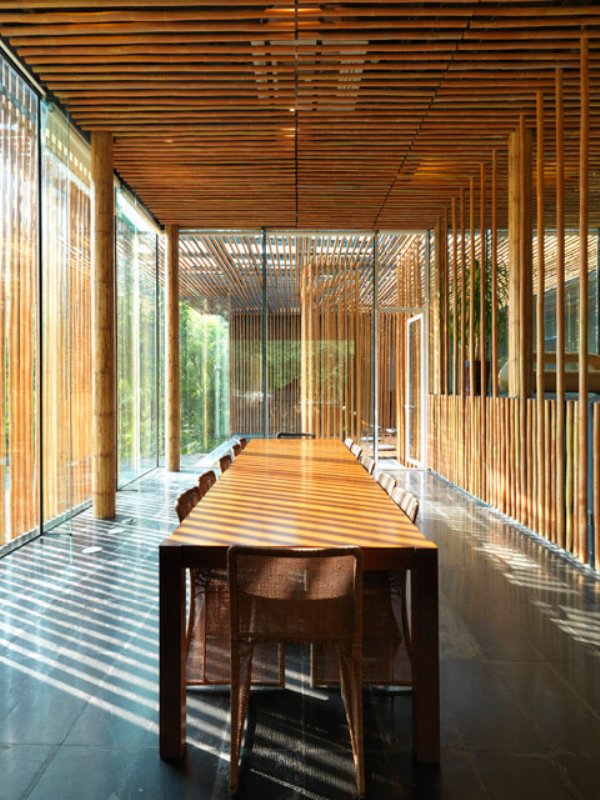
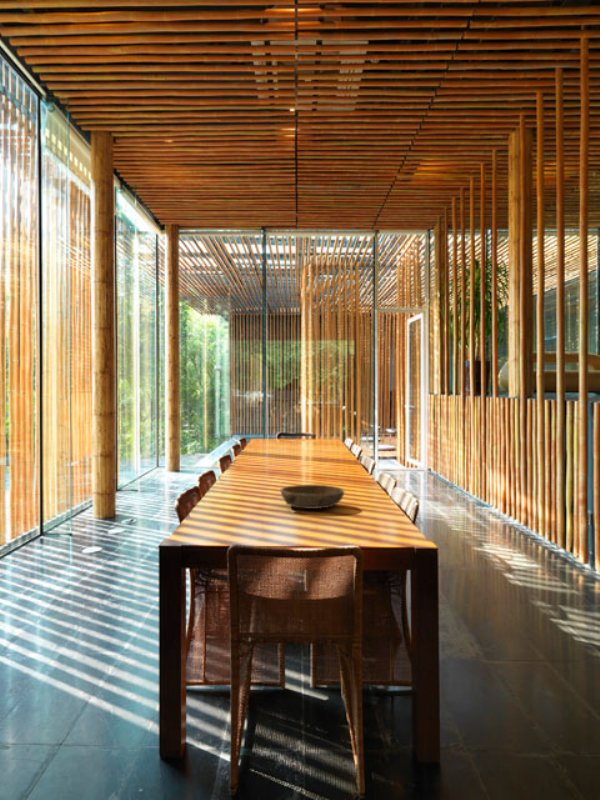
+ bowl [280,484,345,510]
